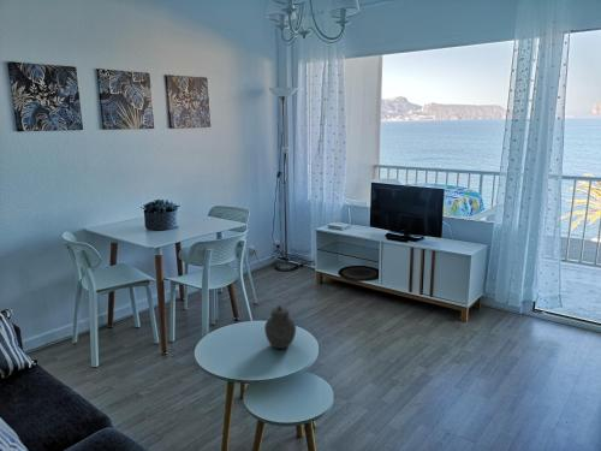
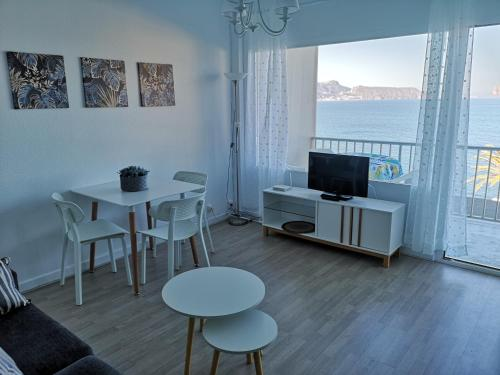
- jar [263,304,297,350]
